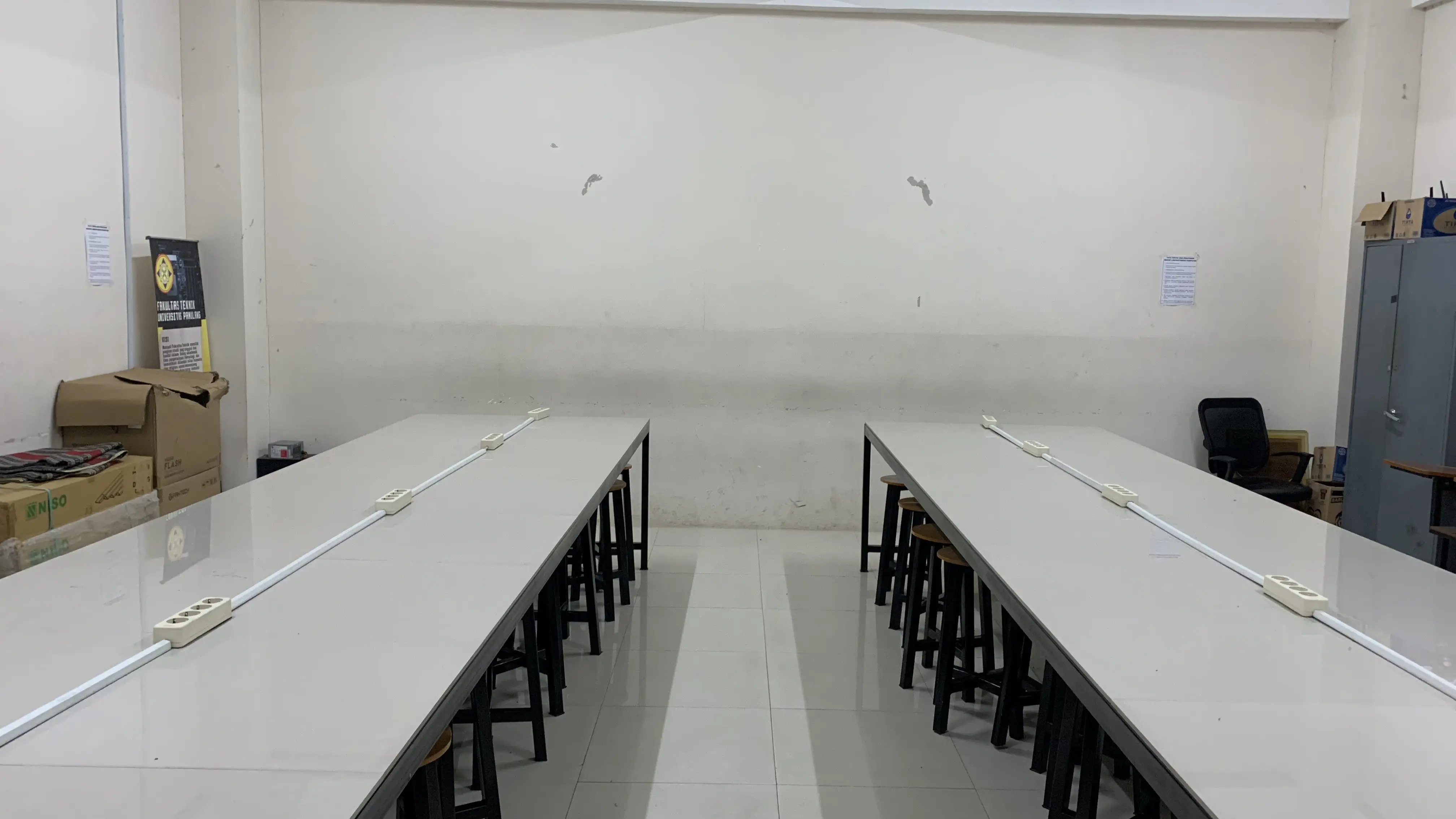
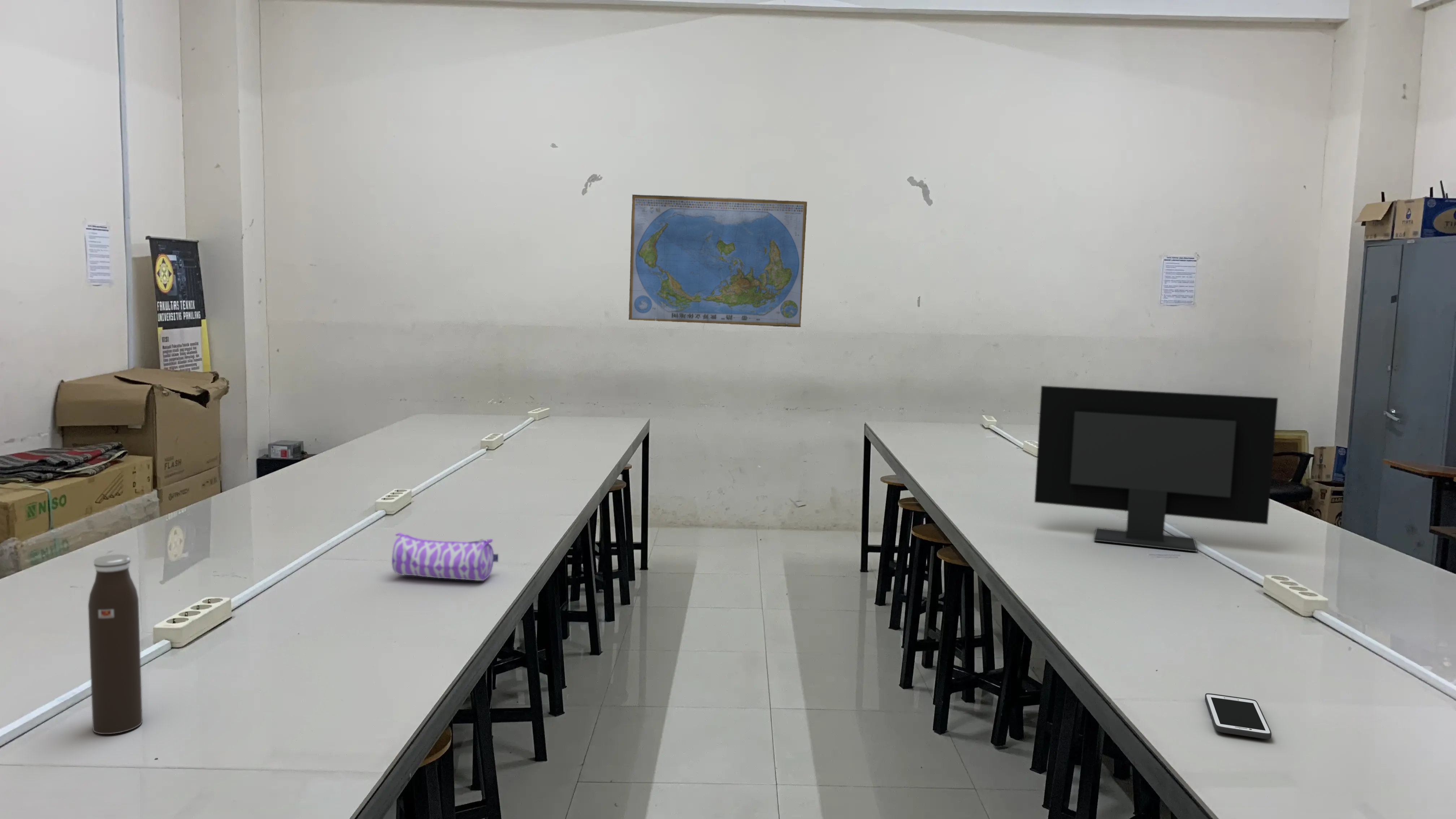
+ world map [628,194,807,328]
+ pencil case [391,532,499,581]
+ cell phone [1205,693,1272,740]
+ computer monitor [1034,385,1278,552]
+ water bottle [88,554,143,735]
